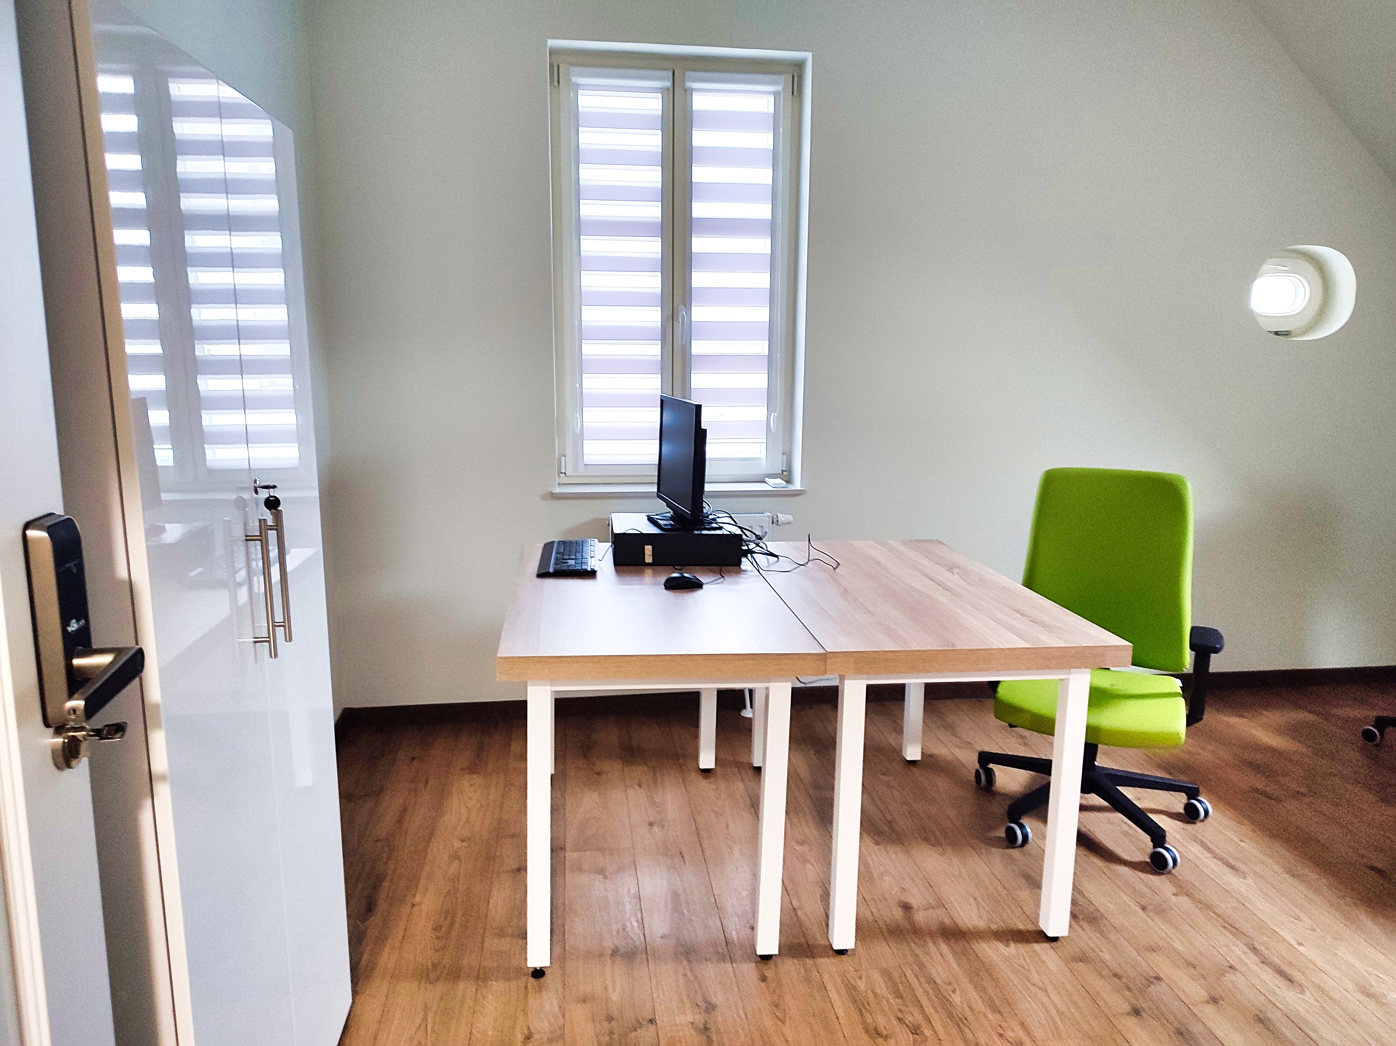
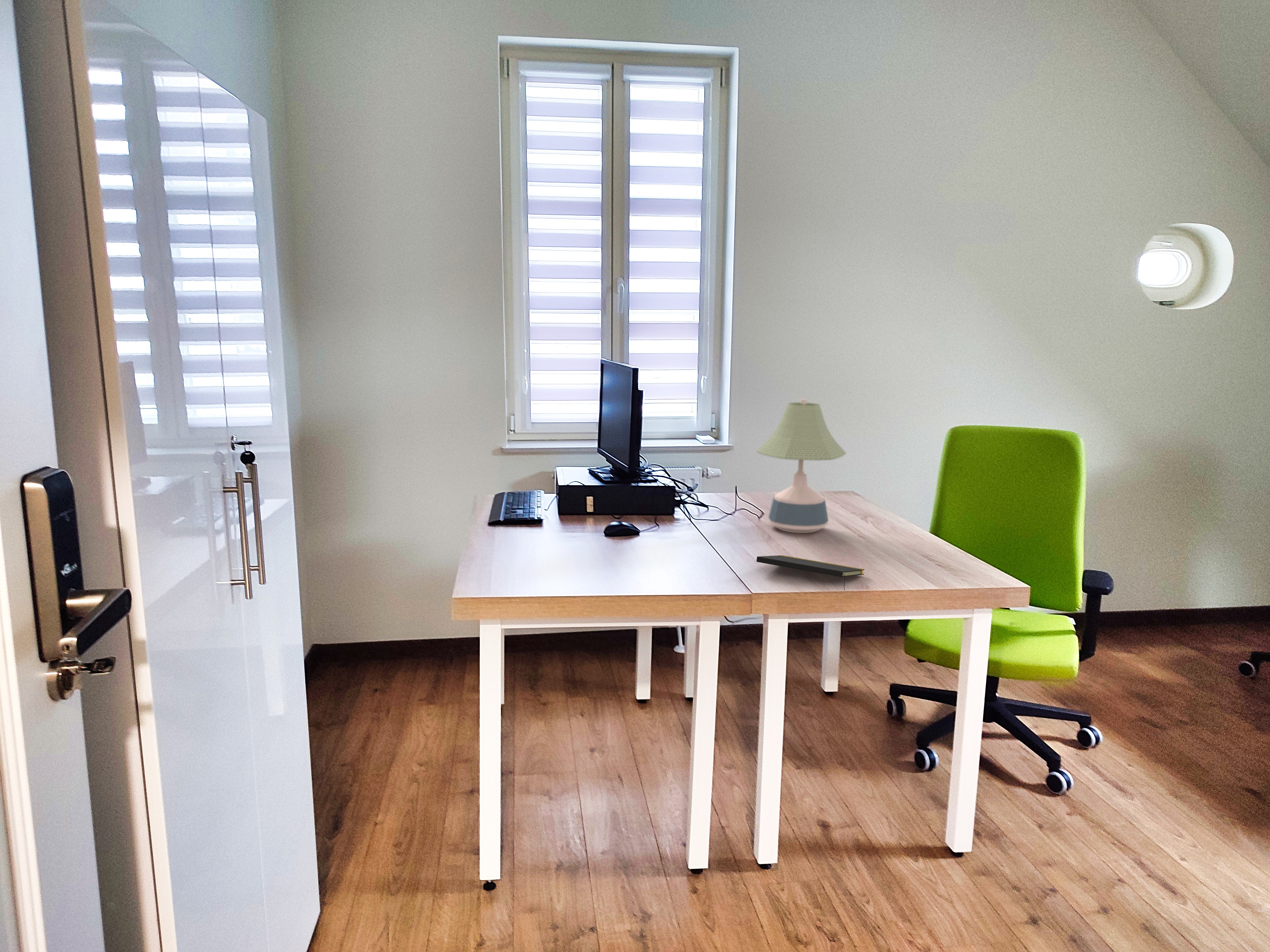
+ notepad [756,555,865,590]
+ desk lamp [756,399,847,533]
